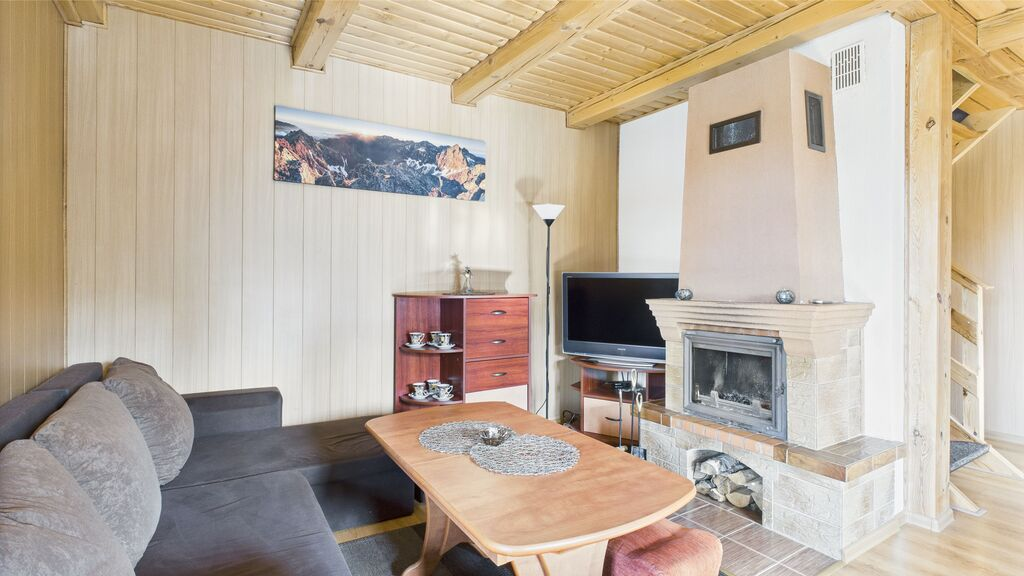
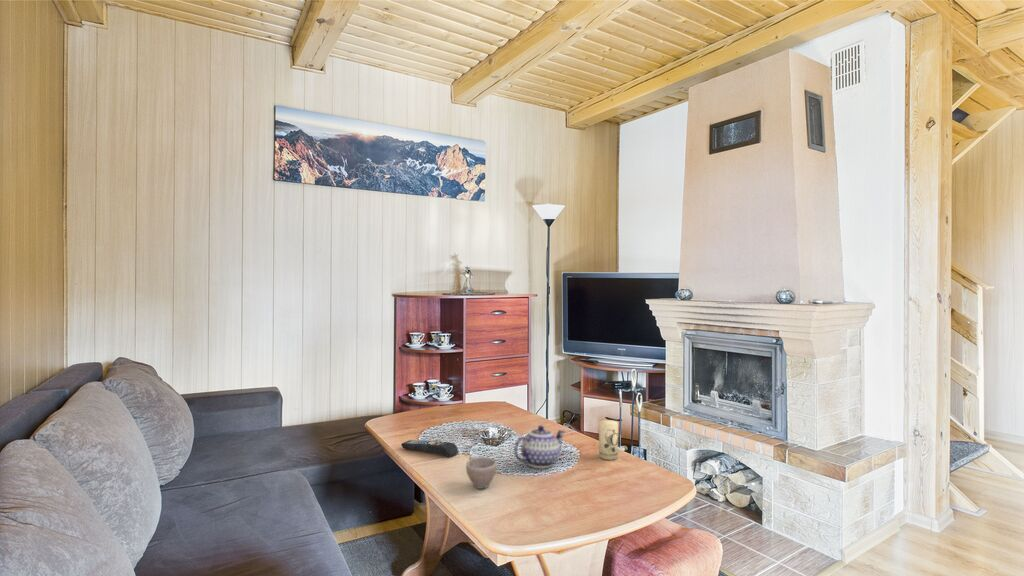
+ candle [598,419,619,461]
+ teapot [513,424,566,469]
+ cup [465,456,498,490]
+ remote control [400,439,459,458]
